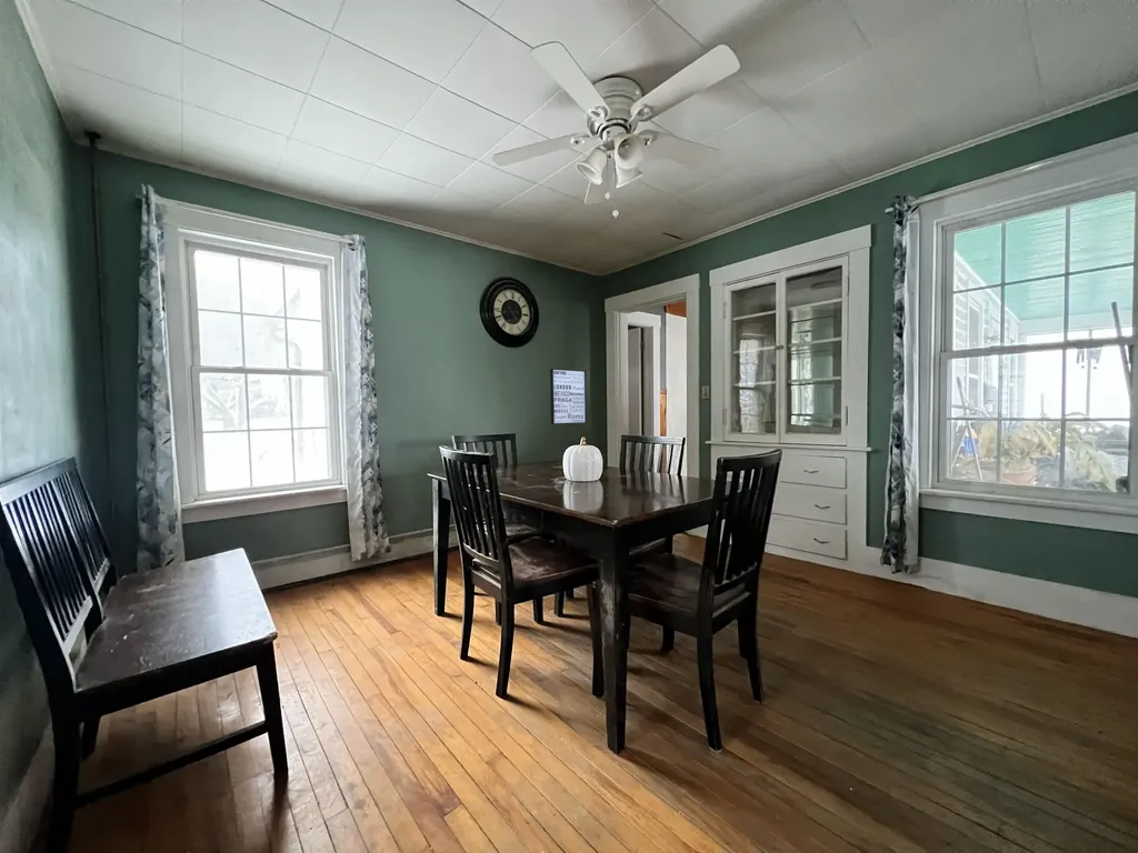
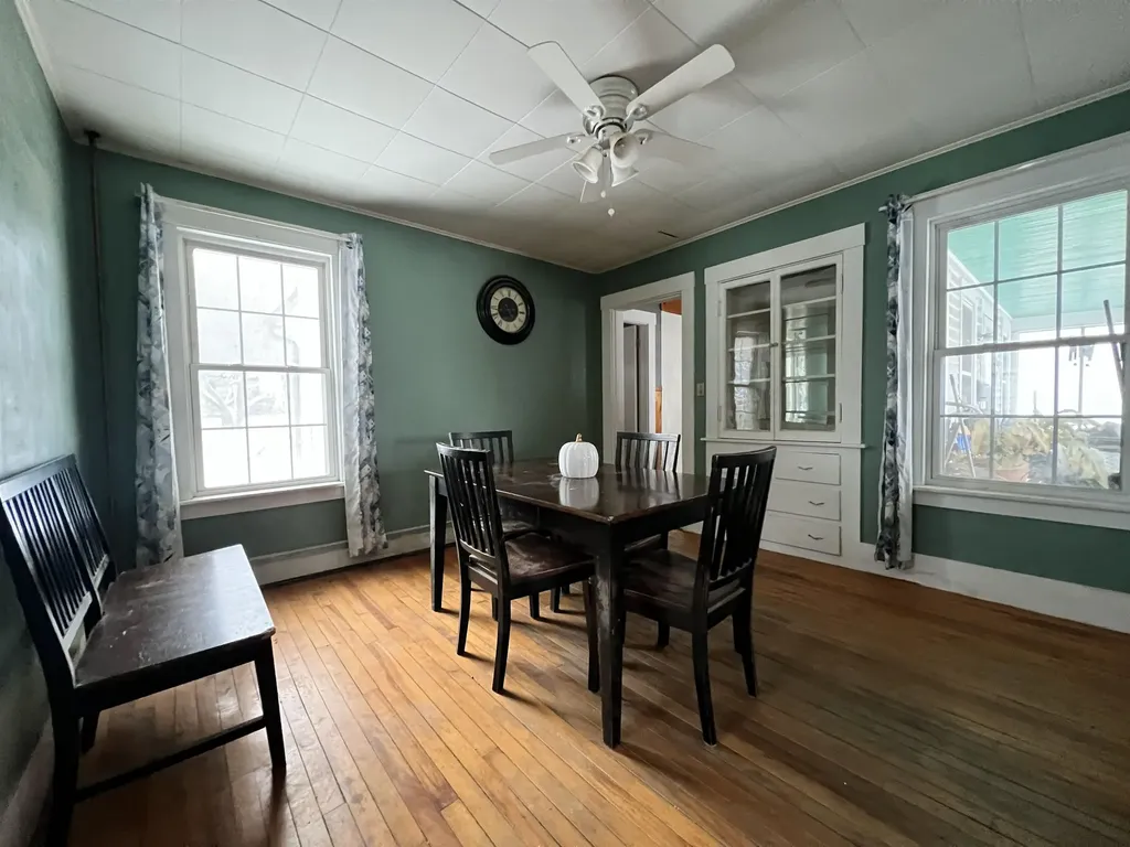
- wall art [549,368,588,425]
